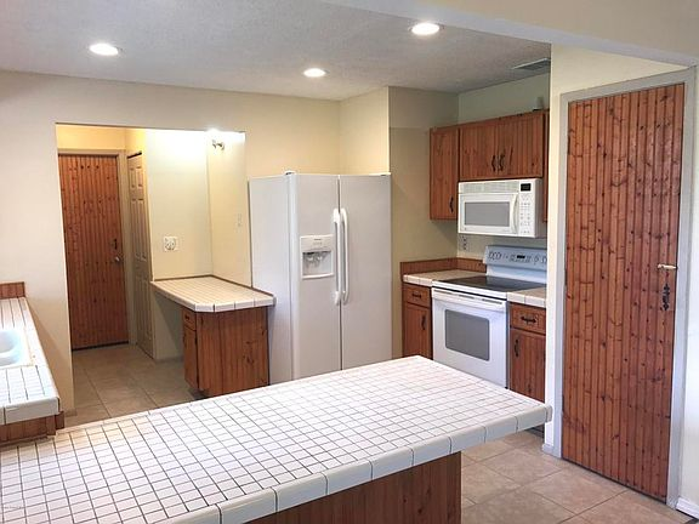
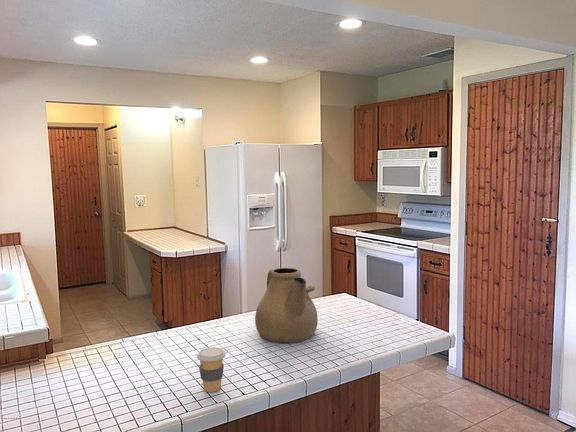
+ teapot [254,267,319,344]
+ coffee cup [196,346,226,393]
